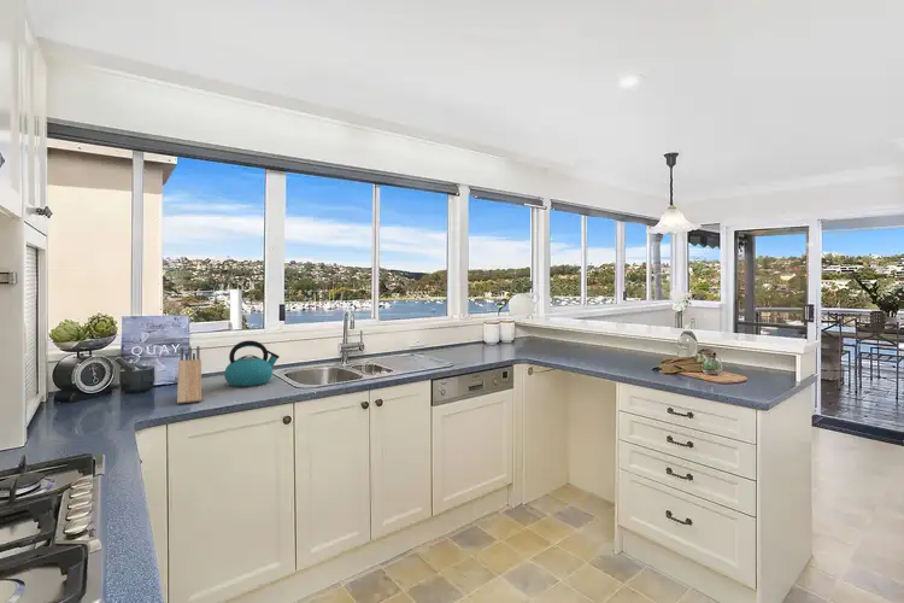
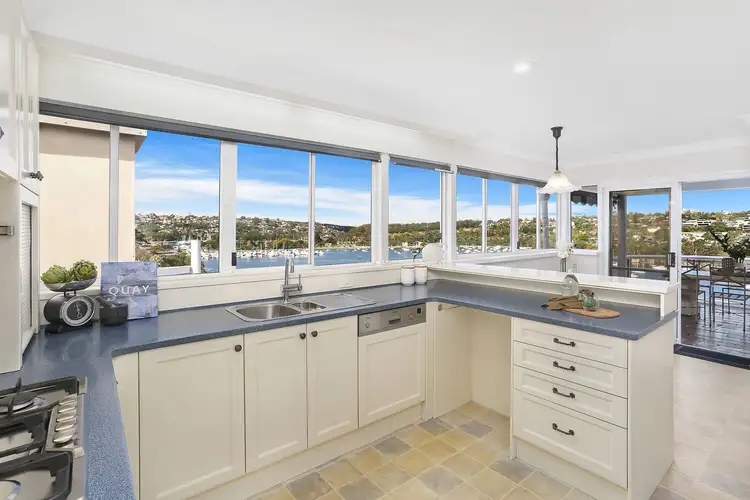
- kettle [223,339,281,387]
- knife block [176,345,202,405]
